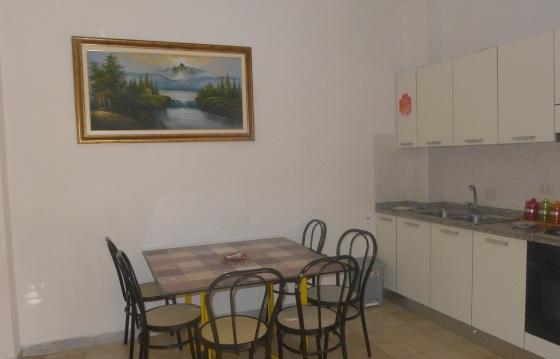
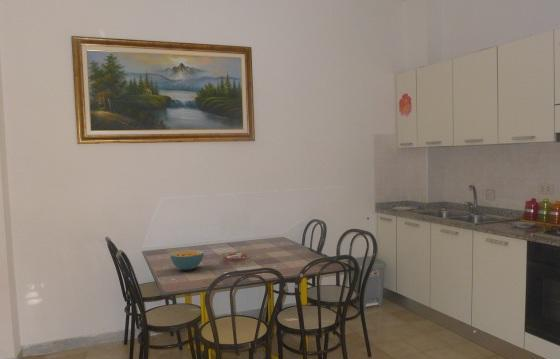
+ cereal bowl [169,249,205,271]
